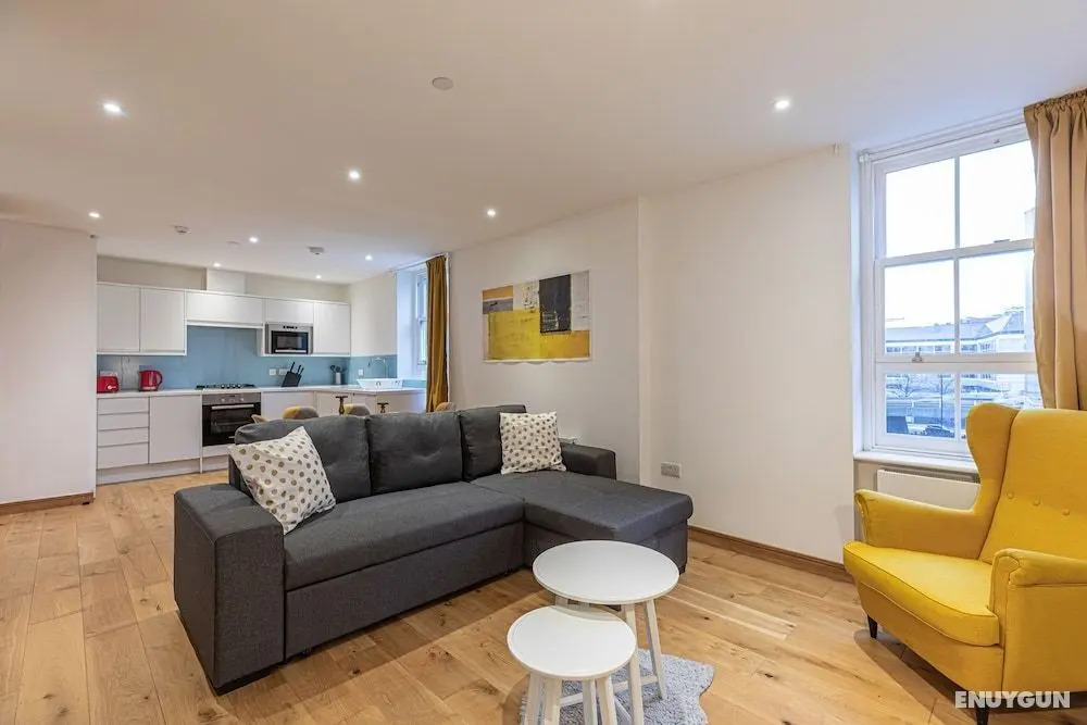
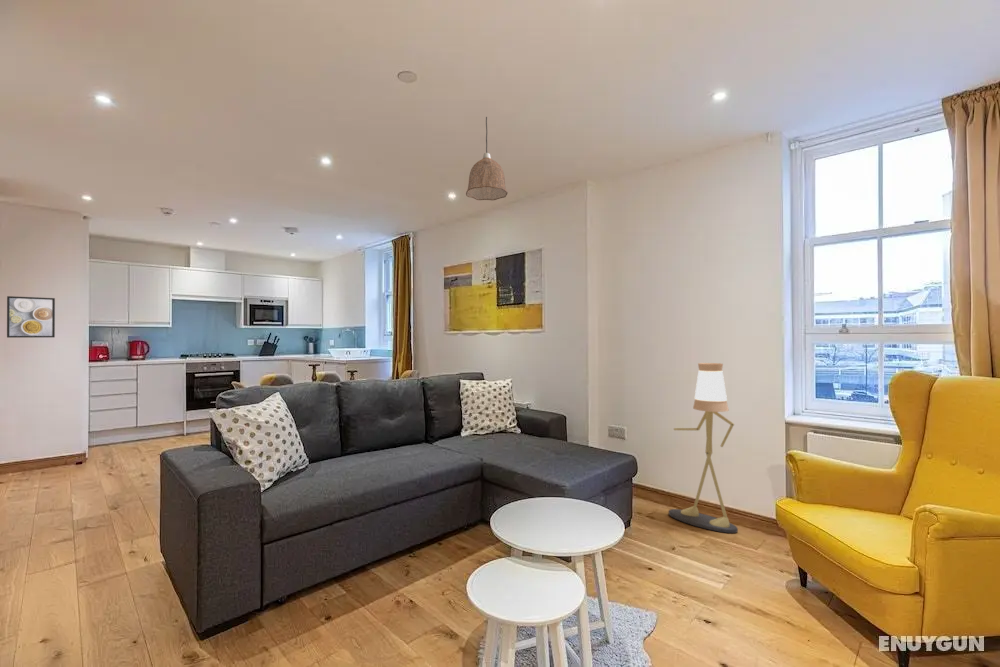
+ pendant lamp [465,116,509,201]
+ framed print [6,295,56,339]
+ floor lamp [668,362,739,534]
